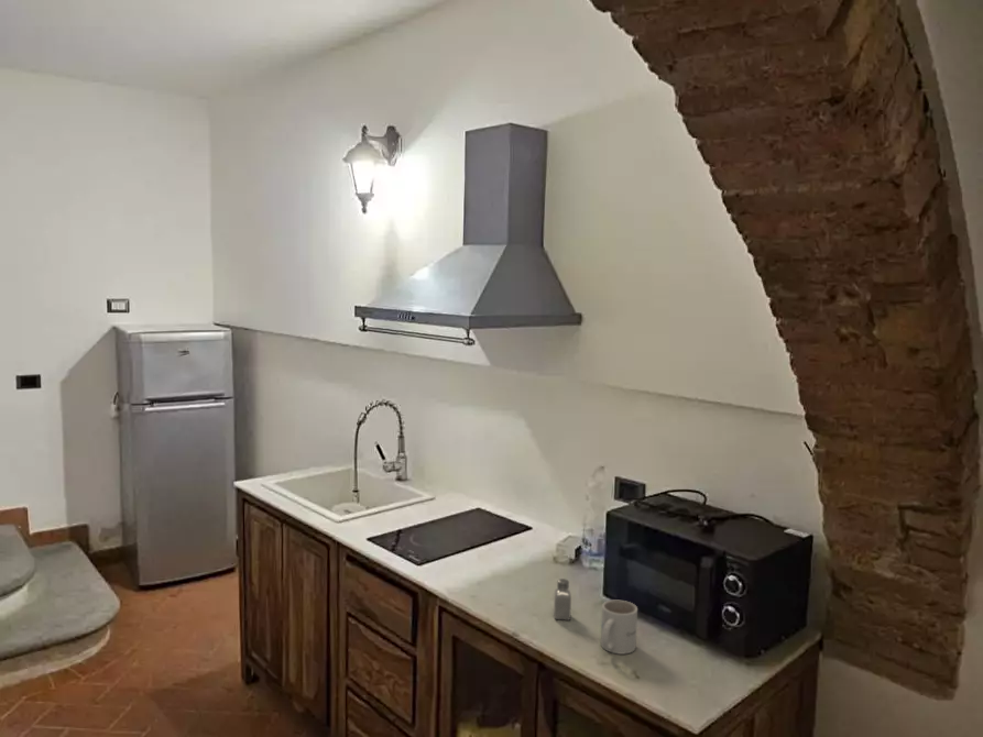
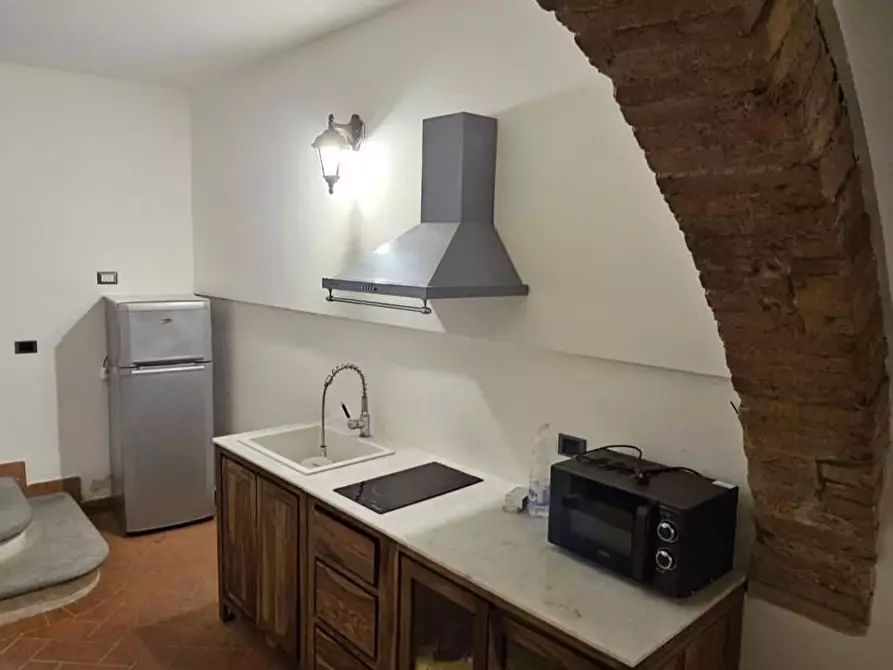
- saltshaker [553,578,572,620]
- mug [600,600,638,654]
